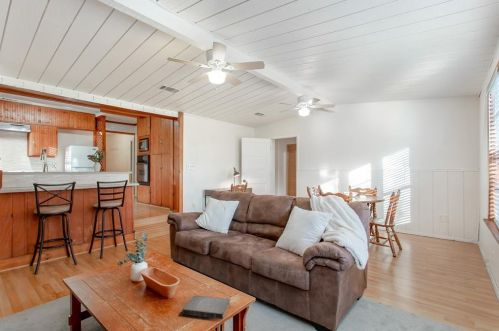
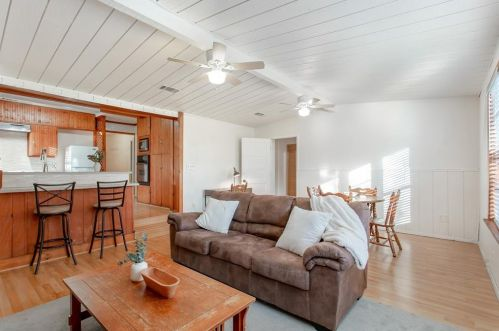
- book [182,295,231,320]
